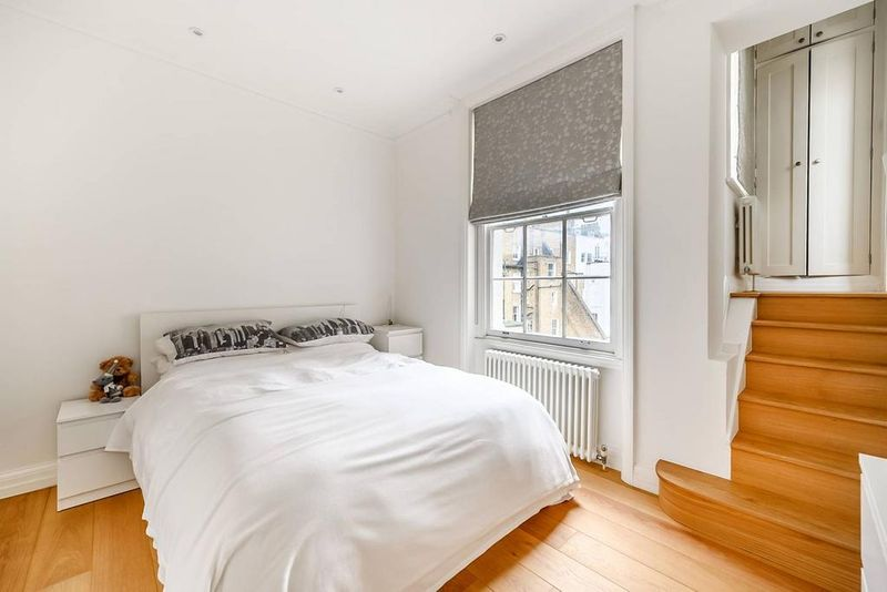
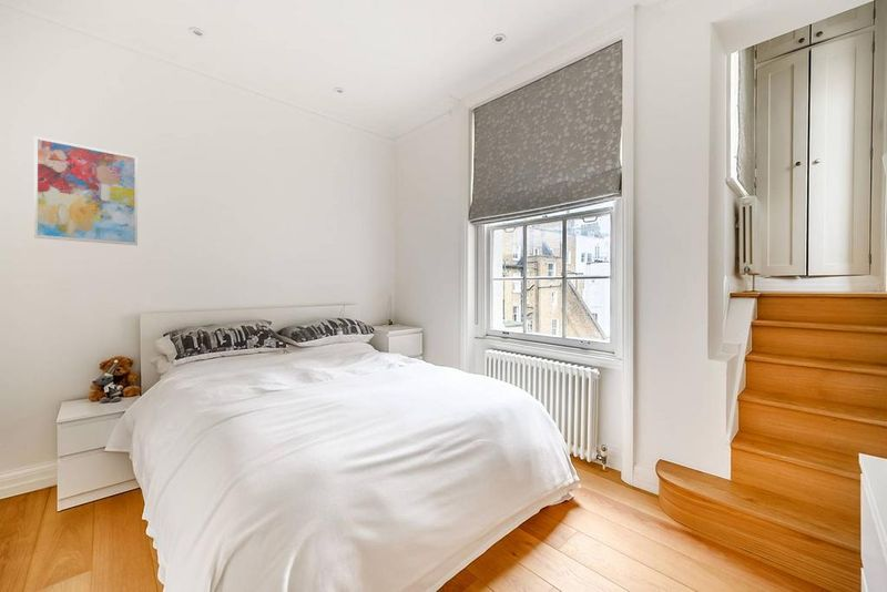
+ wall art [33,135,139,246]
